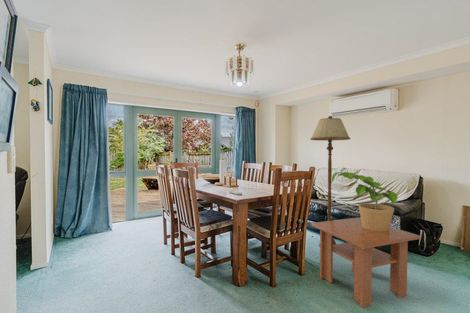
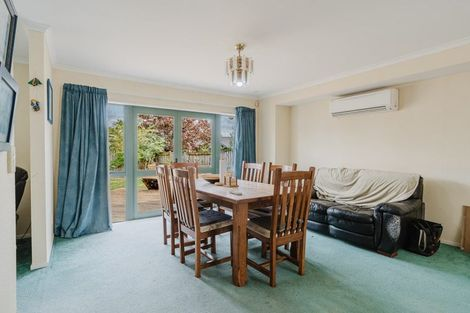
- floor lamp [309,115,351,247]
- coffee table [310,216,421,309]
- potted plant [331,171,398,232]
